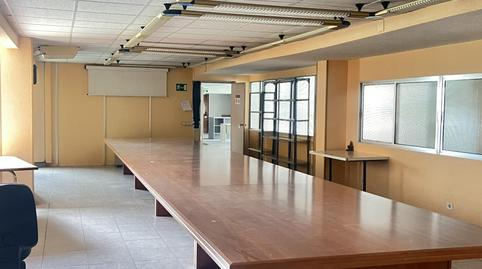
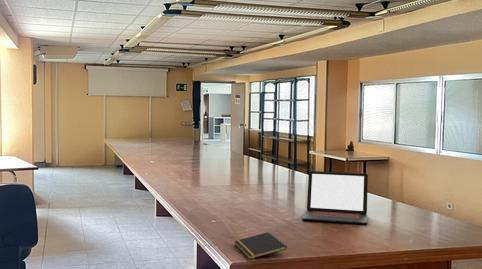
+ notepad [233,231,288,260]
+ laptop [301,170,369,225]
